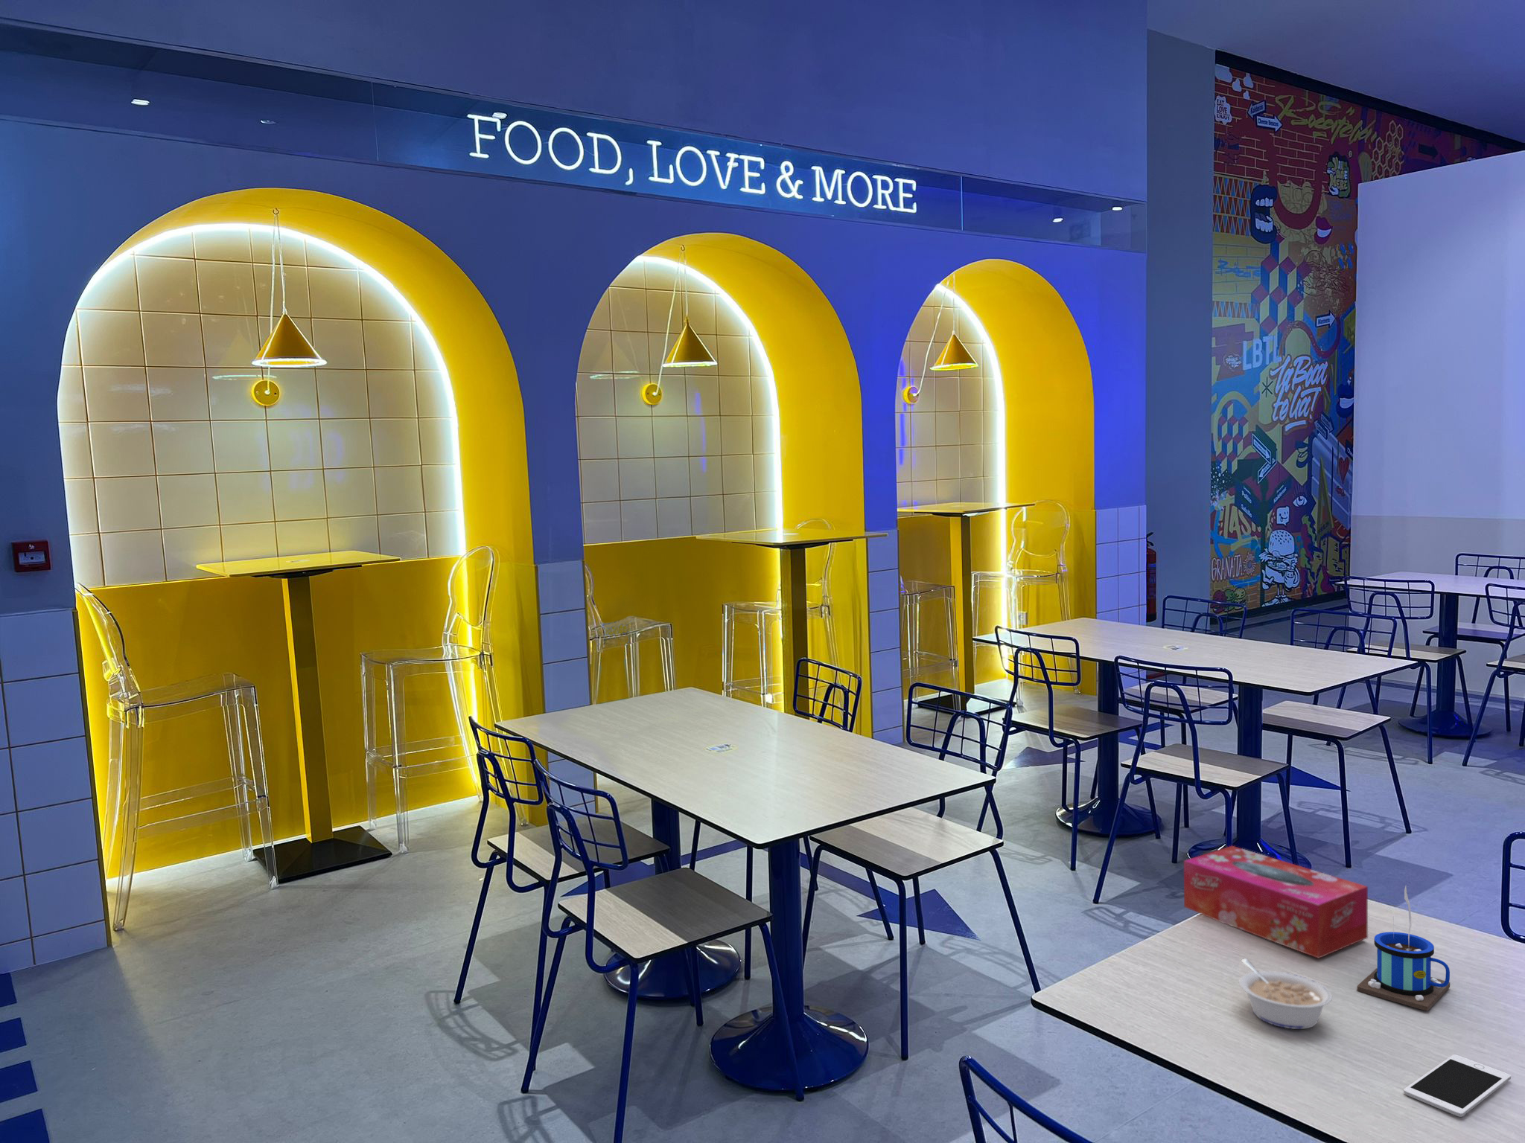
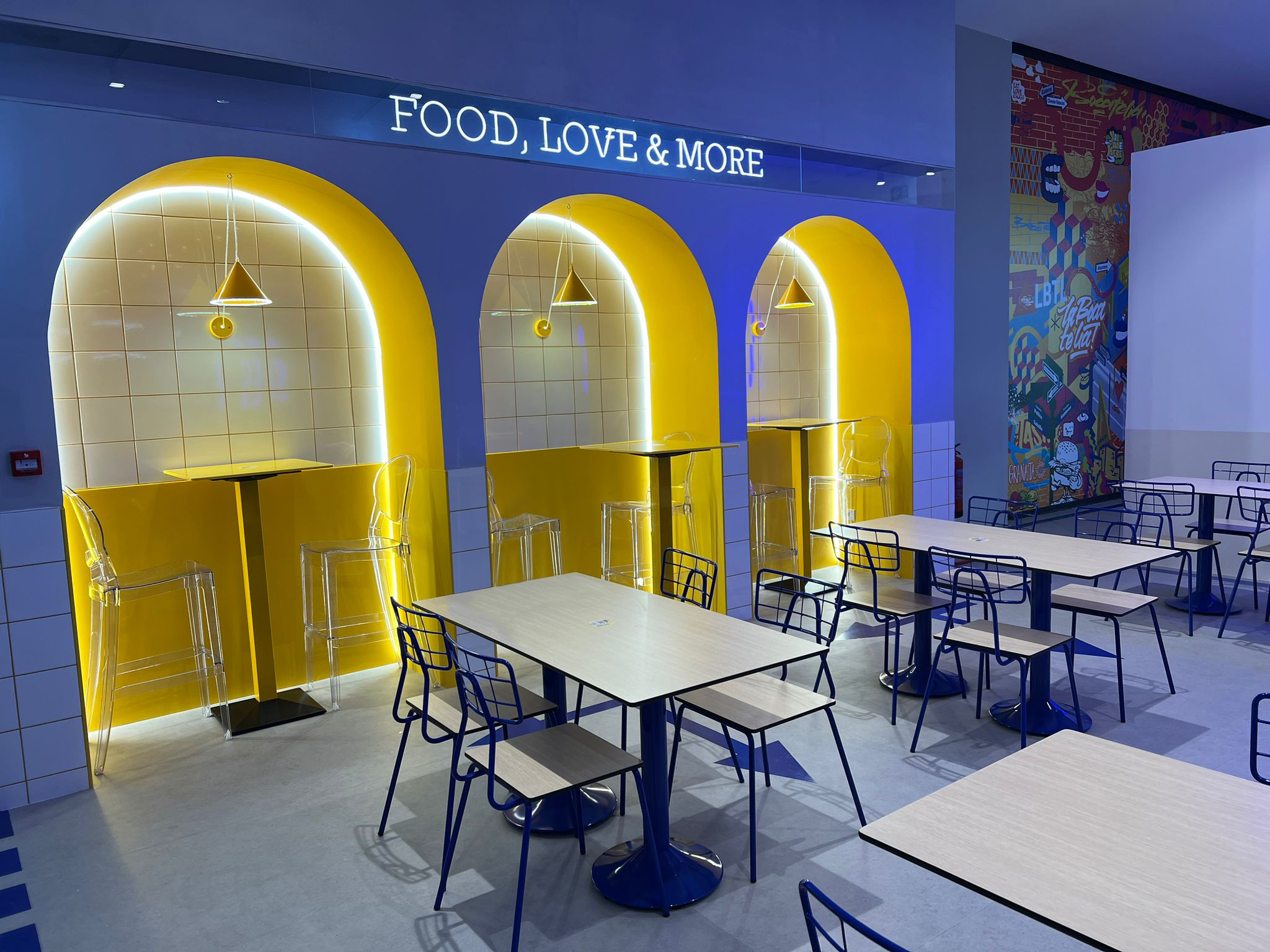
- mug [1357,886,1451,1011]
- cell phone [1403,1054,1512,1118]
- legume [1238,958,1333,1030]
- tissue box [1183,845,1369,959]
